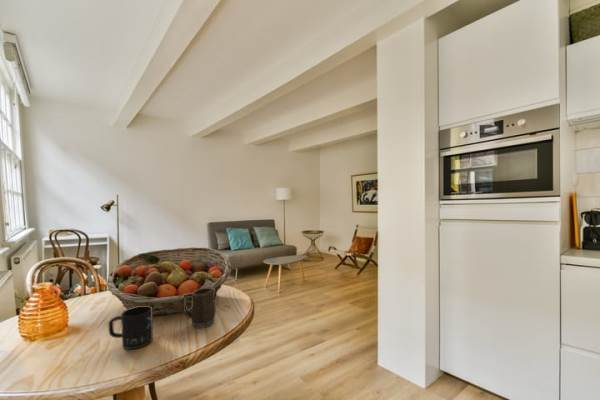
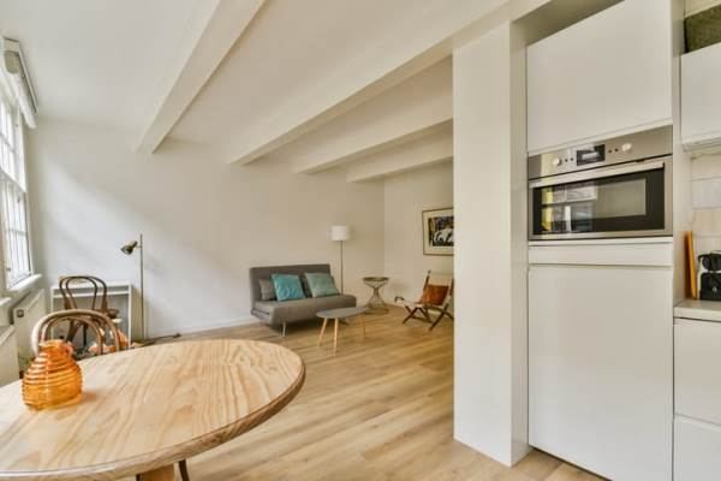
- mug [183,288,217,329]
- fruit basket [105,246,232,317]
- mug [108,306,154,350]
